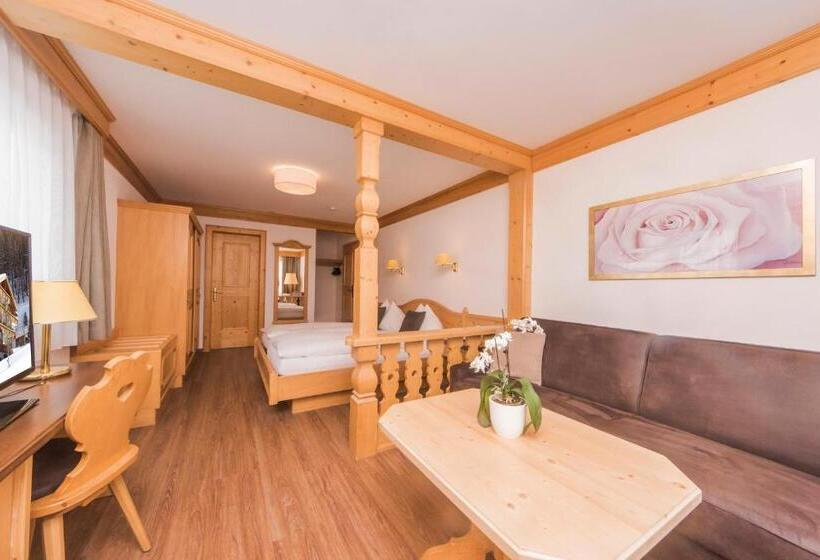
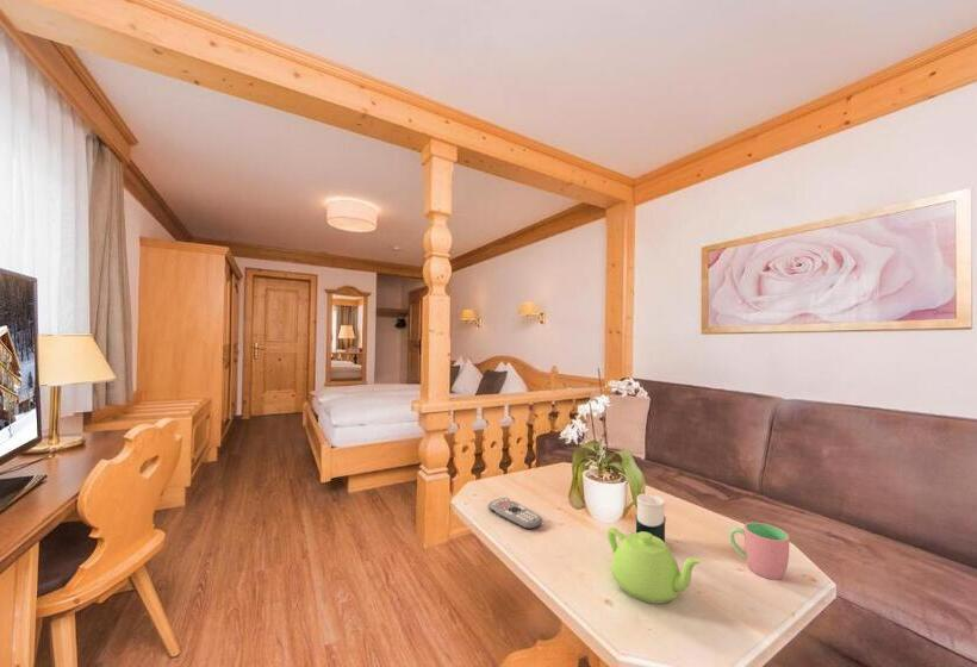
+ remote control [486,497,543,530]
+ teapot [606,526,704,605]
+ cup [729,520,791,581]
+ cup [635,493,667,543]
